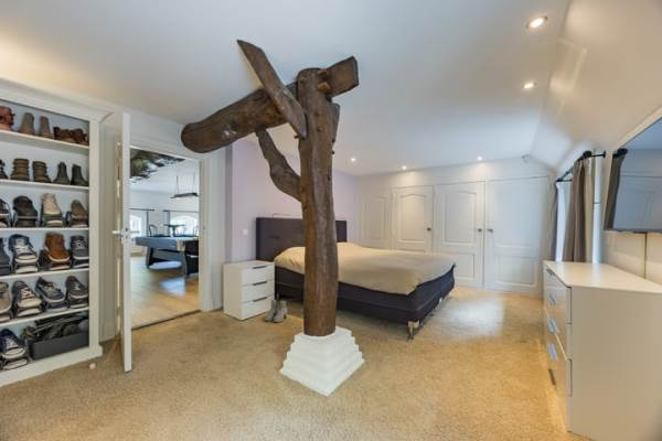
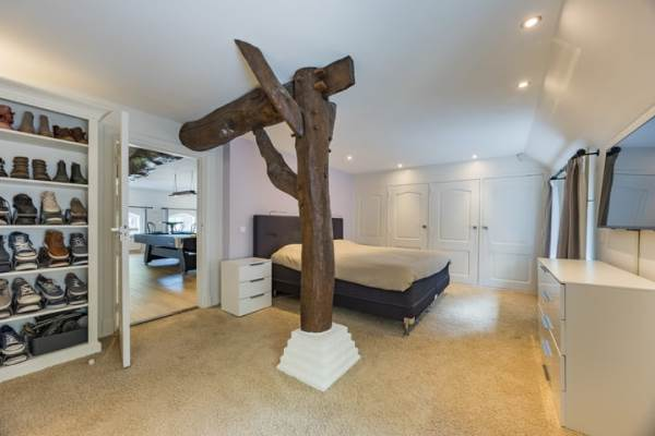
- boots [264,298,288,323]
